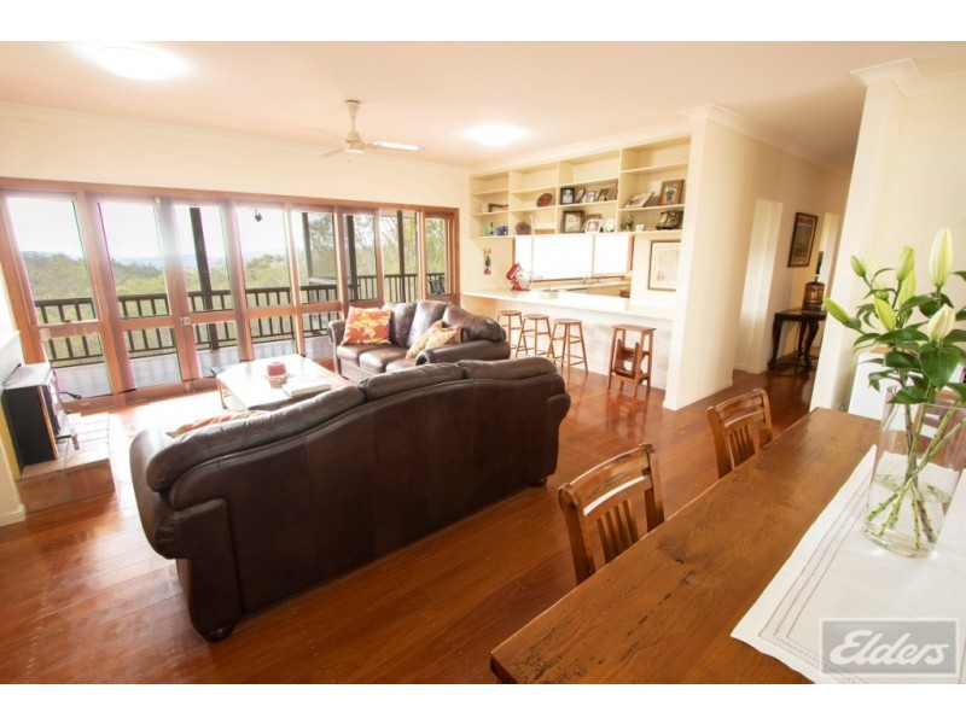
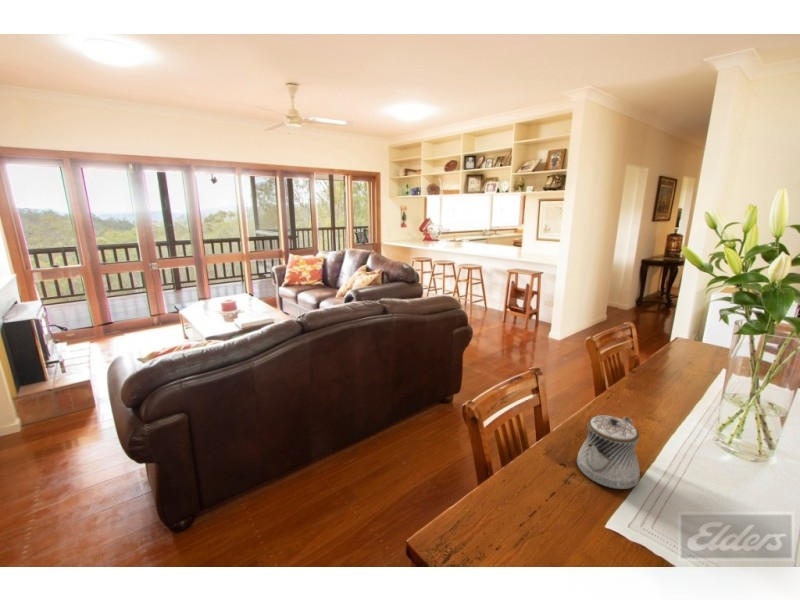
+ teapot [576,414,641,490]
